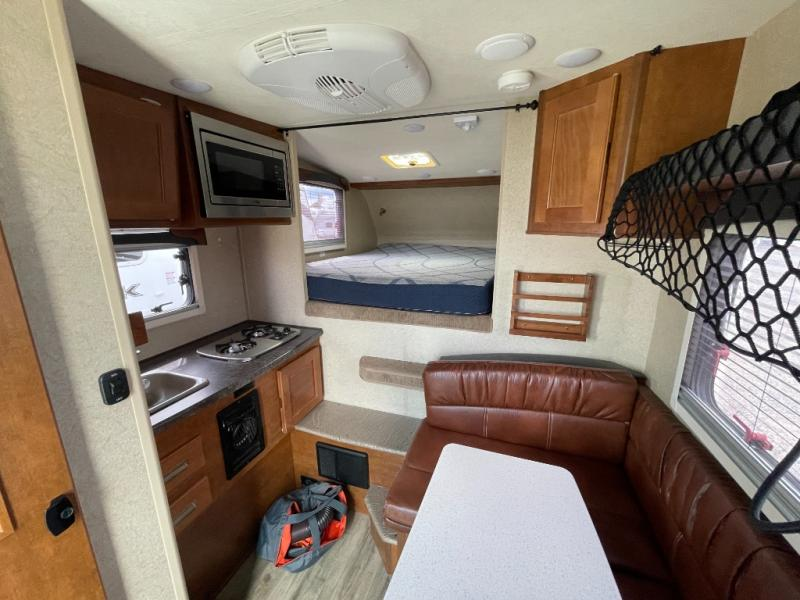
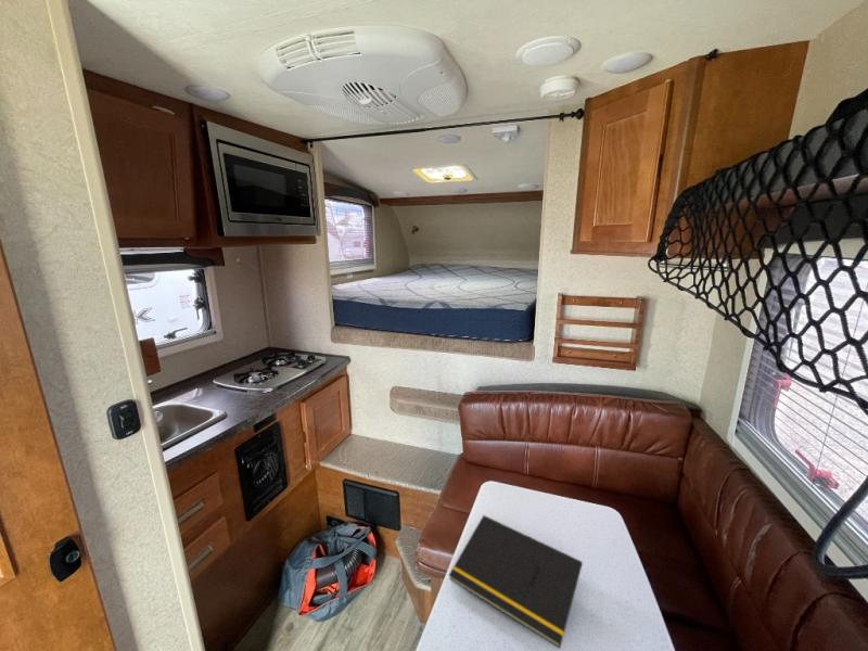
+ notepad [448,514,584,650]
